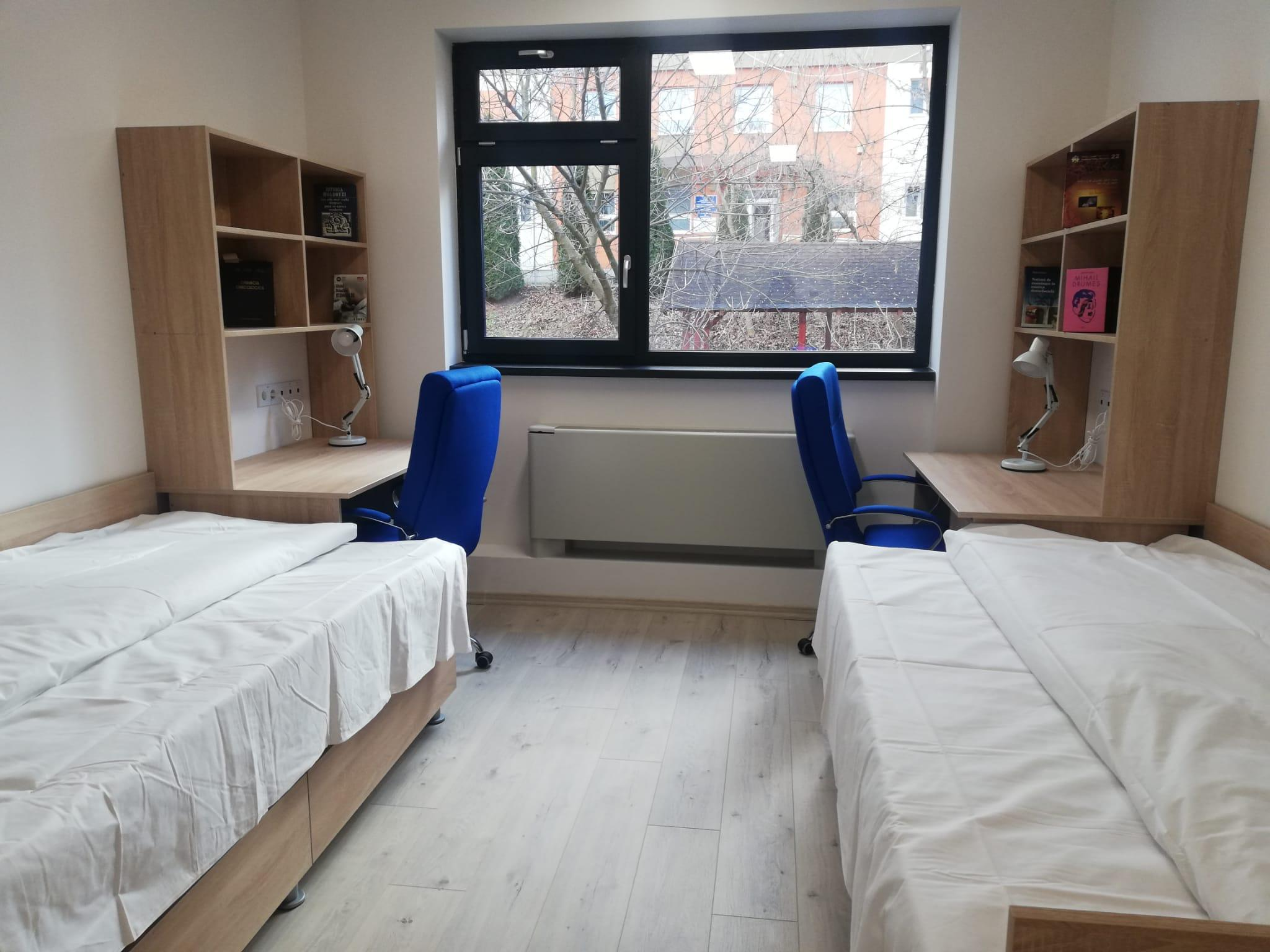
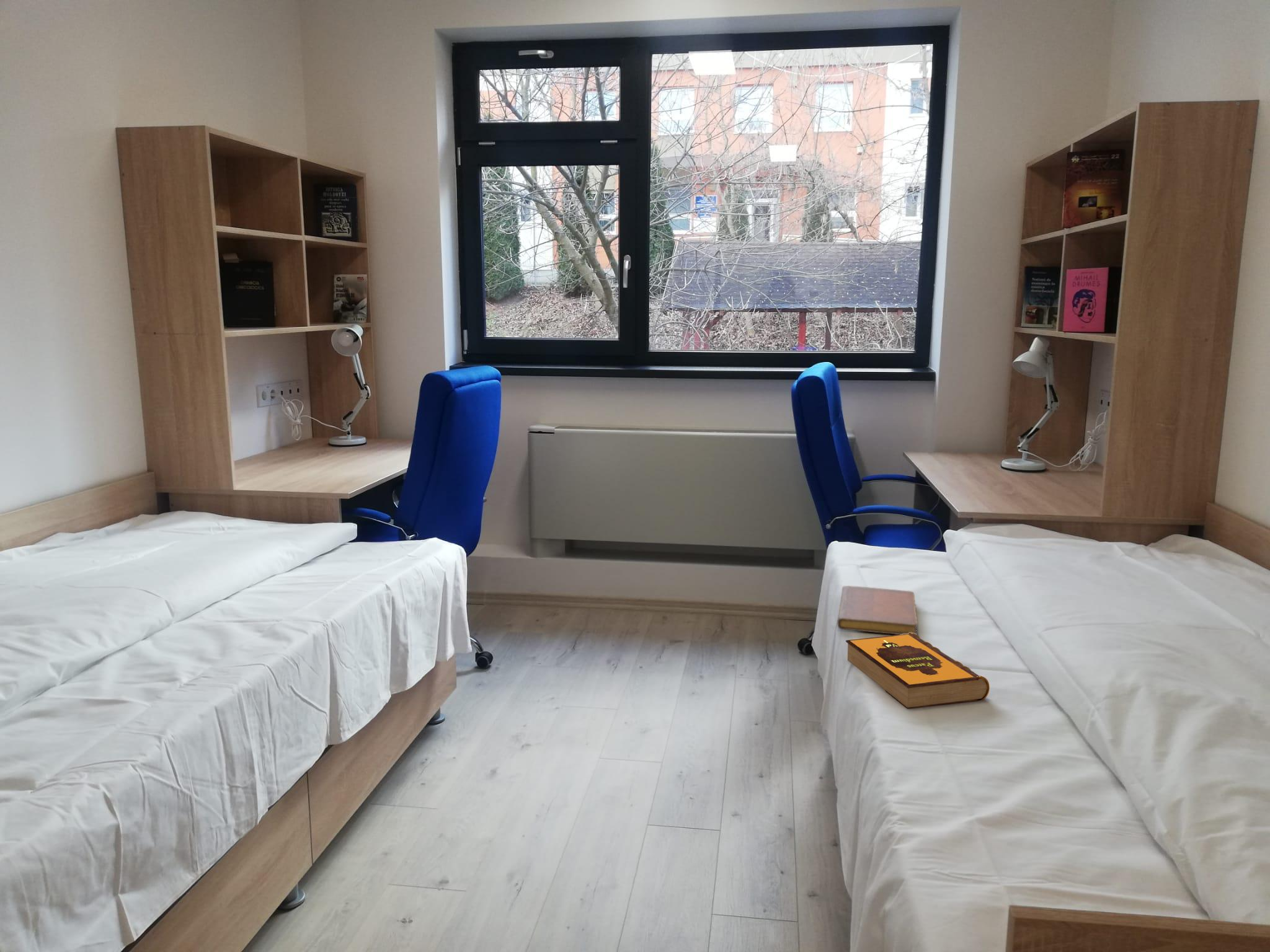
+ notebook [837,585,918,635]
+ hardback book [845,633,990,710]
